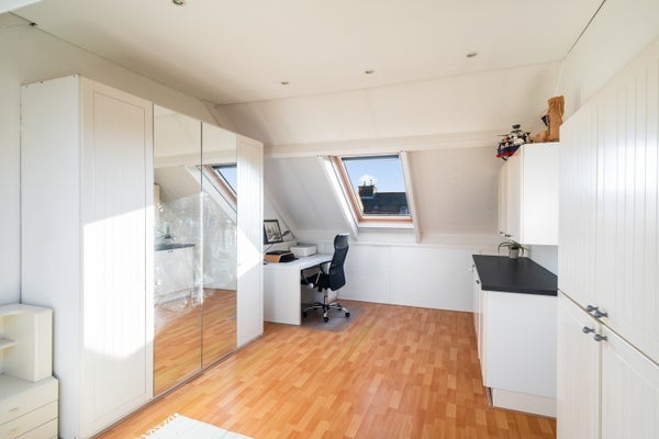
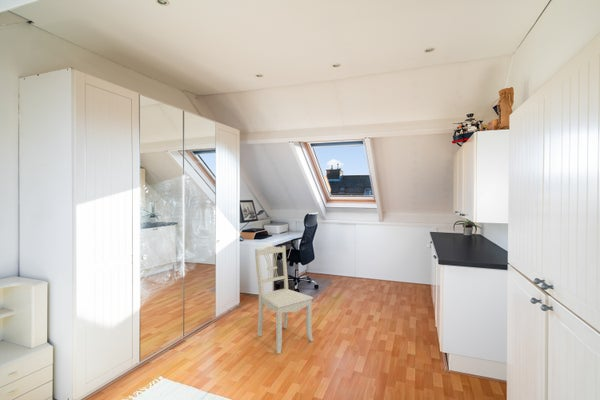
+ dining chair [254,245,314,355]
